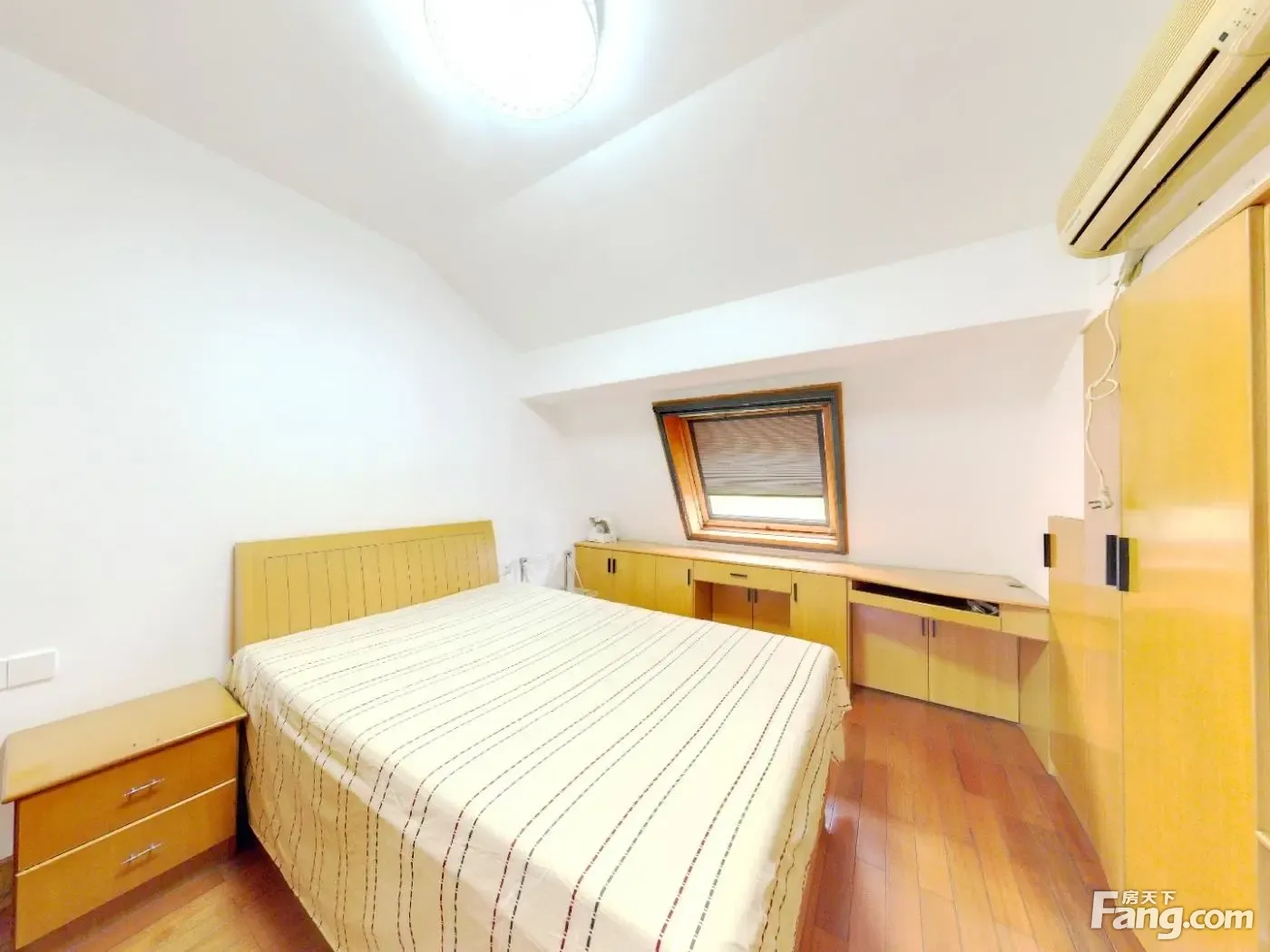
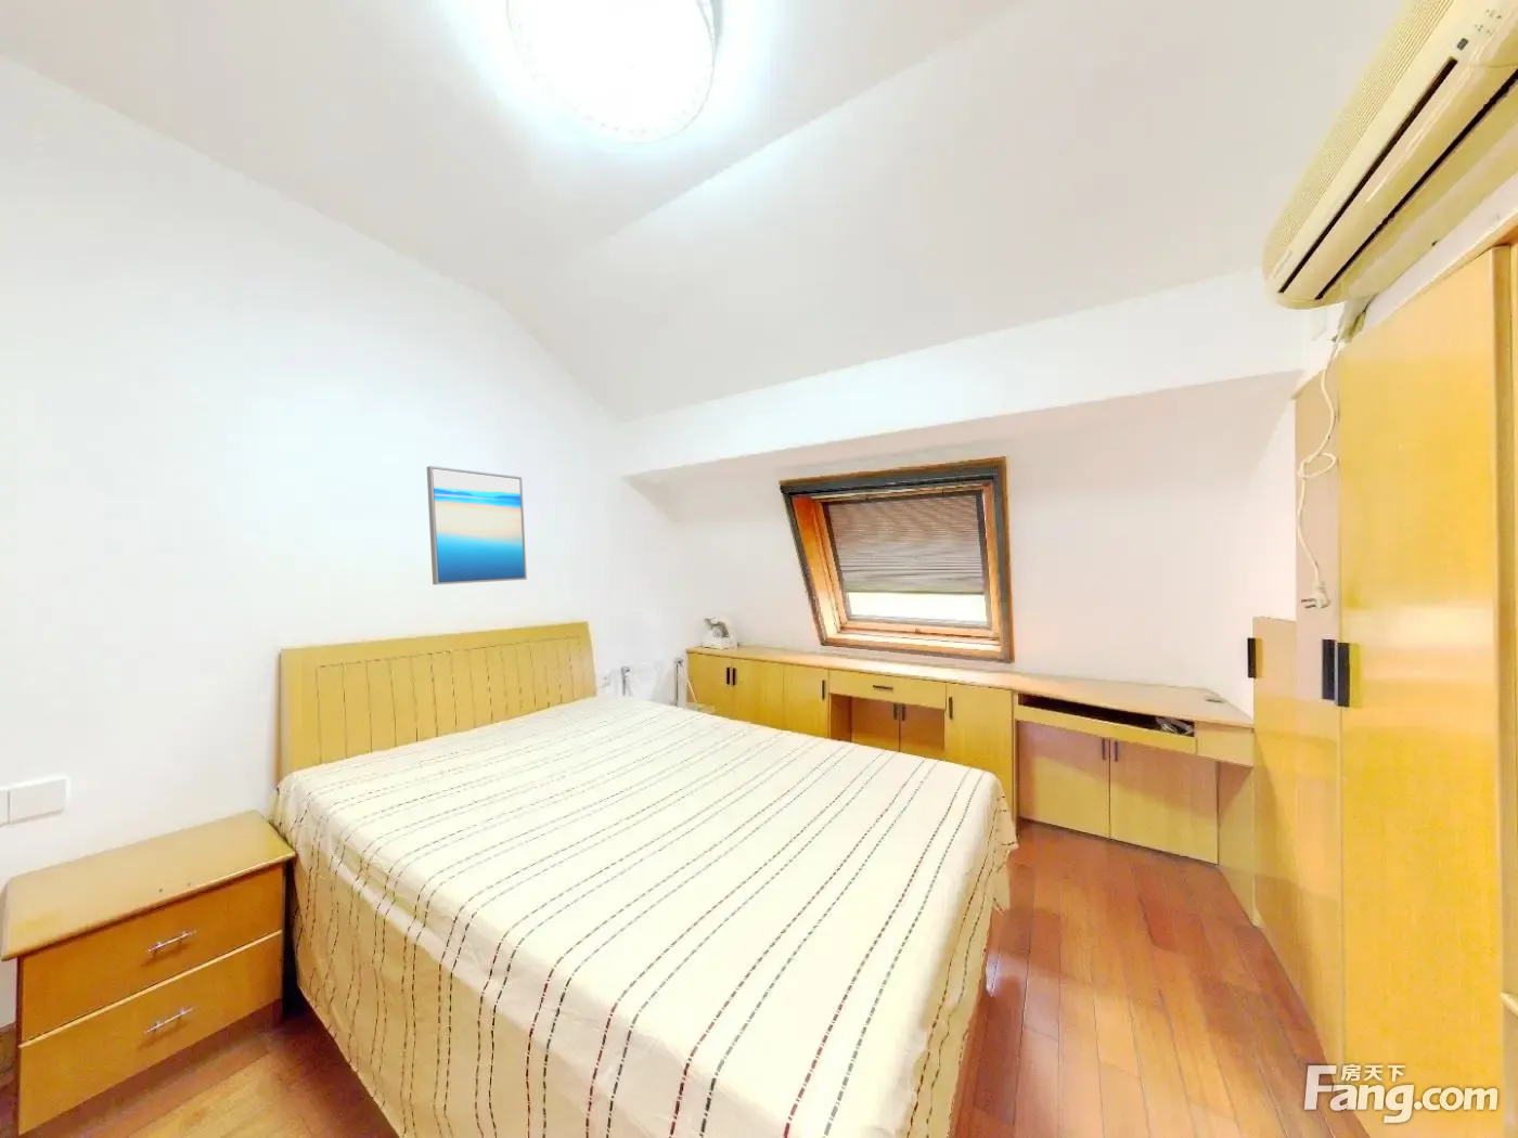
+ wall art [427,465,528,586]
